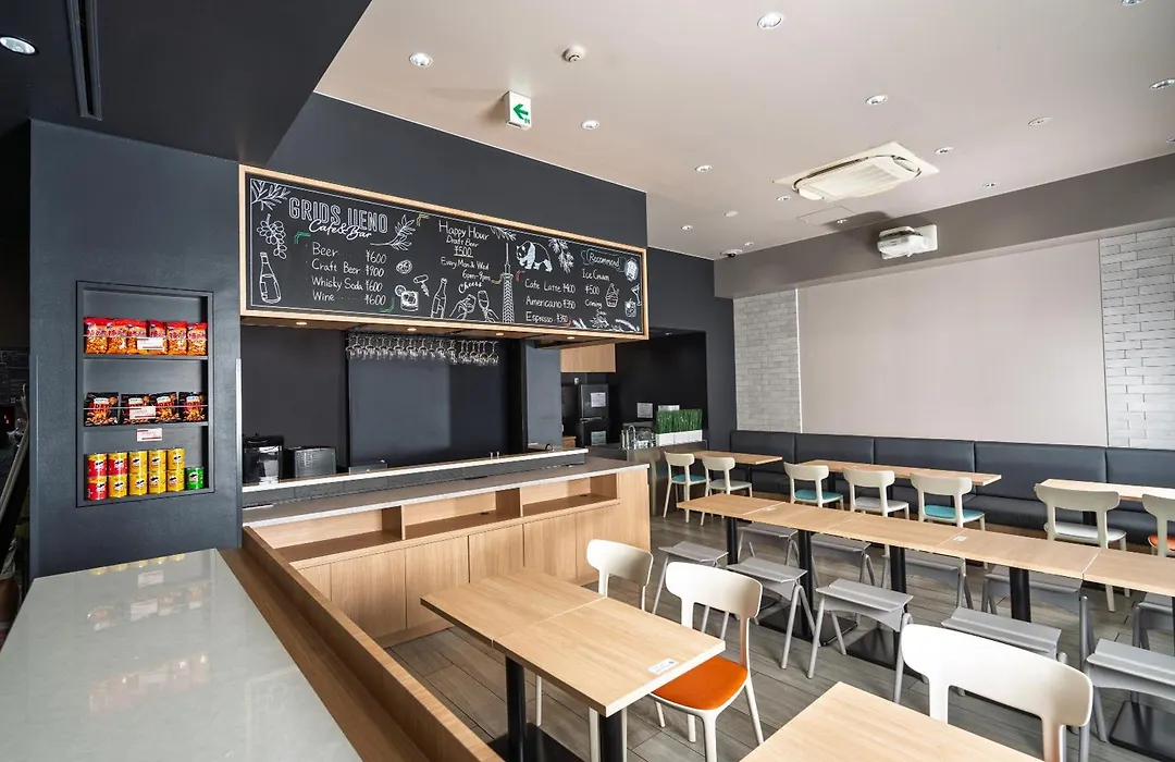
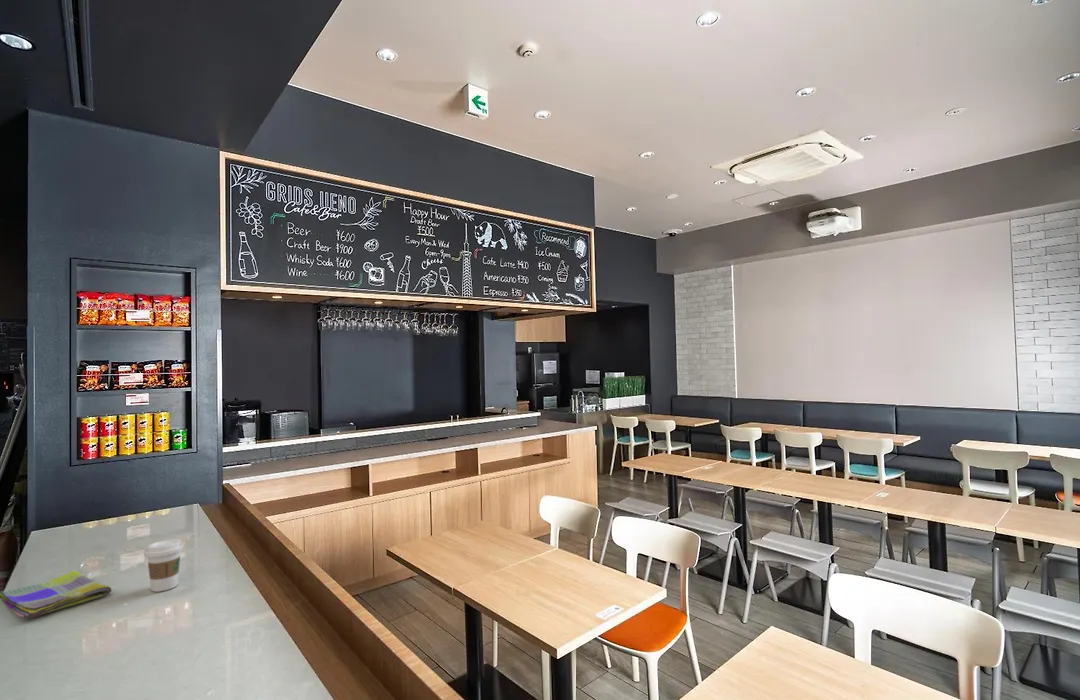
+ coffee cup [143,538,185,593]
+ dish towel [0,569,113,620]
